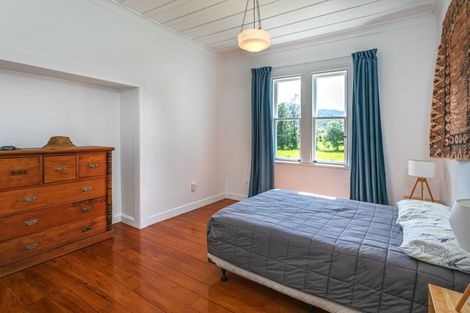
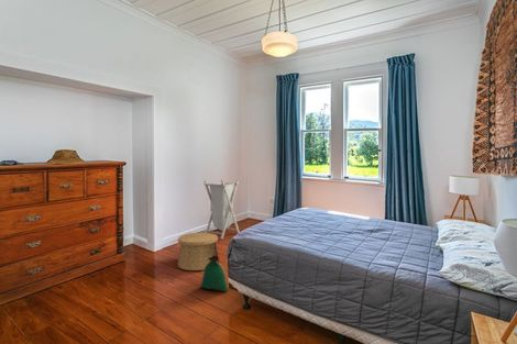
+ basket [176,231,220,271]
+ laundry hamper [202,178,241,240]
+ bag [199,255,229,292]
